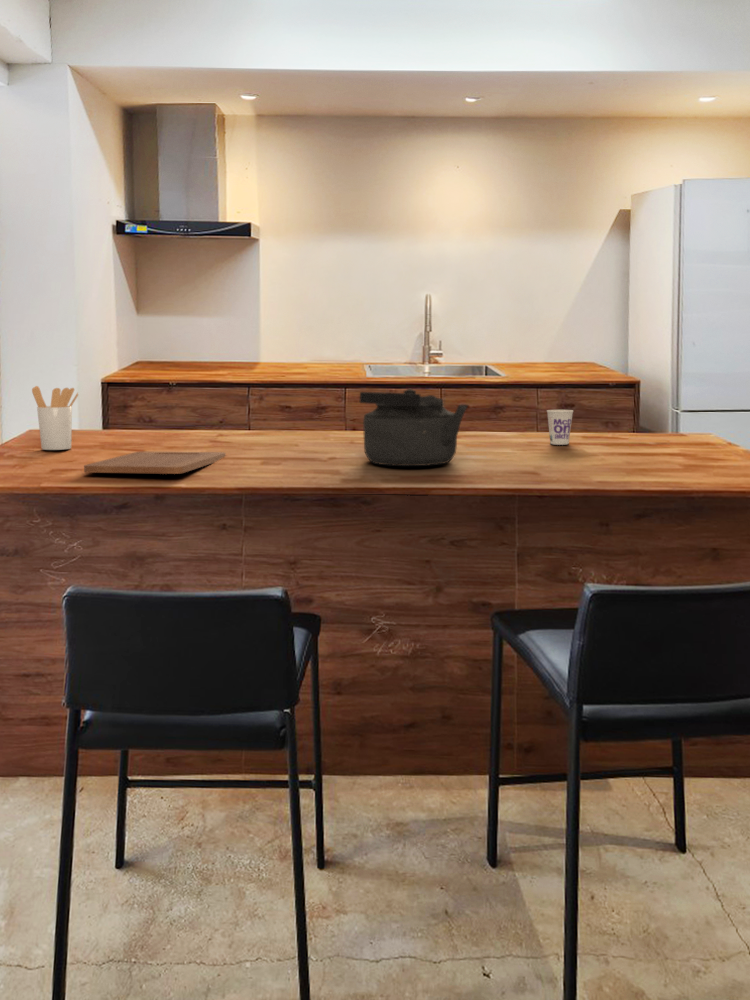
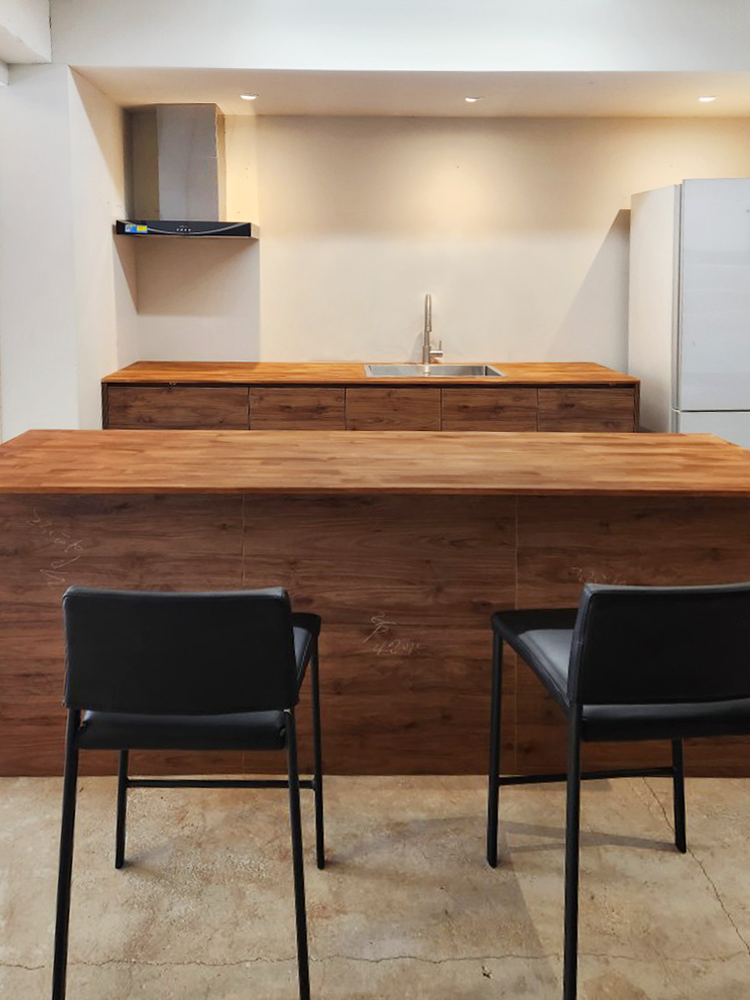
- kettle [358,388,470,467]
- utensil holder [31,385,79,451]
- cutting board [83,451,226,475]
- cup [546,409,574,446]
